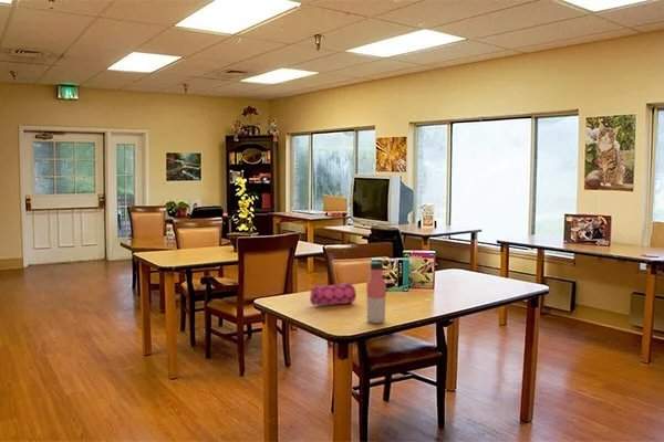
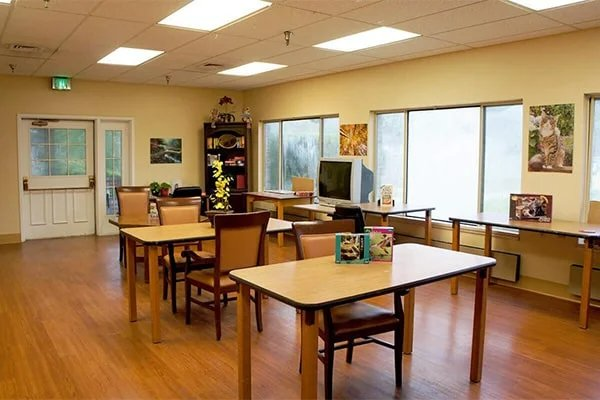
- pencil case [309,281,357,306]
- water bottle [365,261,387,325]
